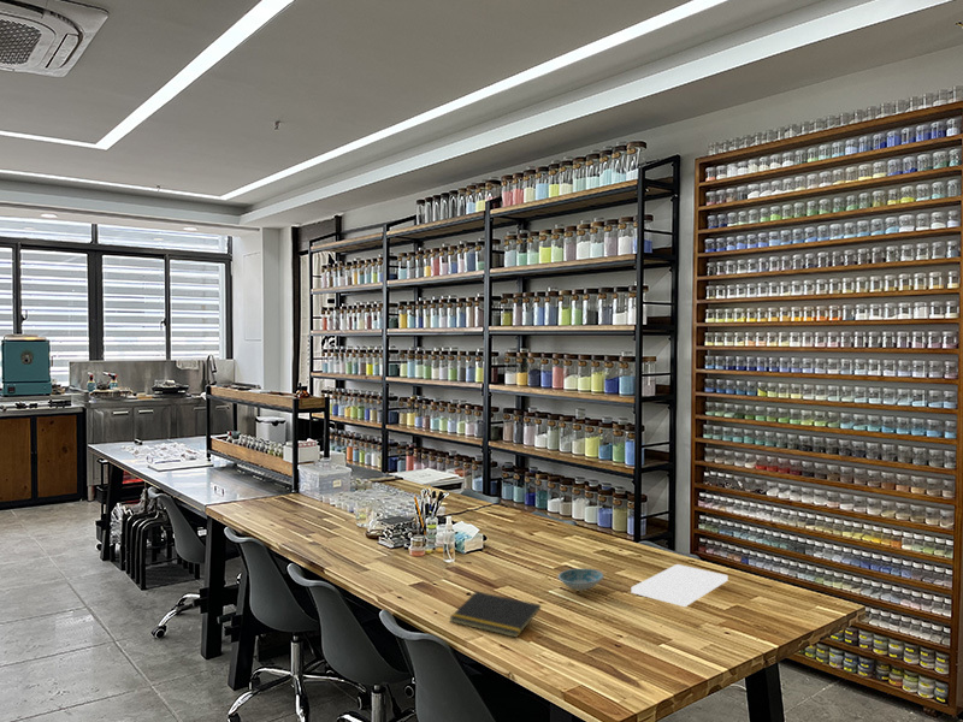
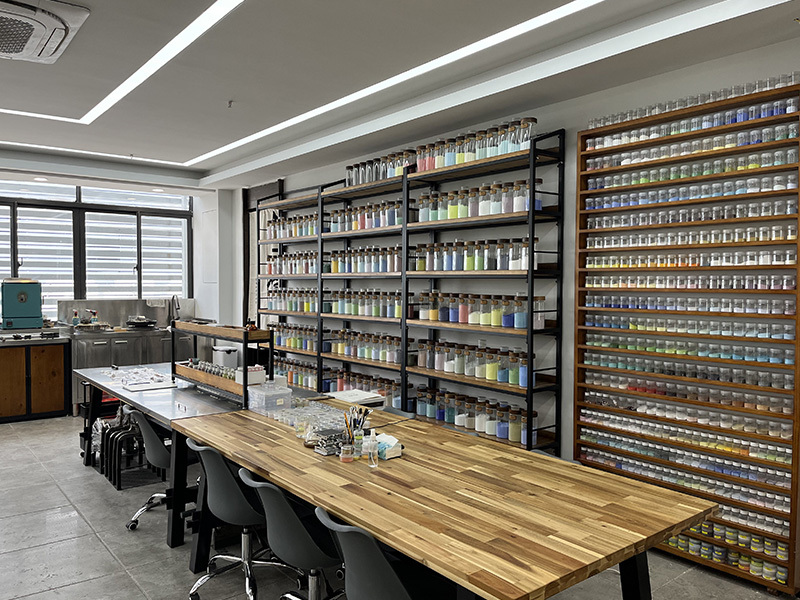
- notepad [448,591,542,639]
- ceramic bowl [556,568,605,592]
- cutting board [631,563,728,608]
